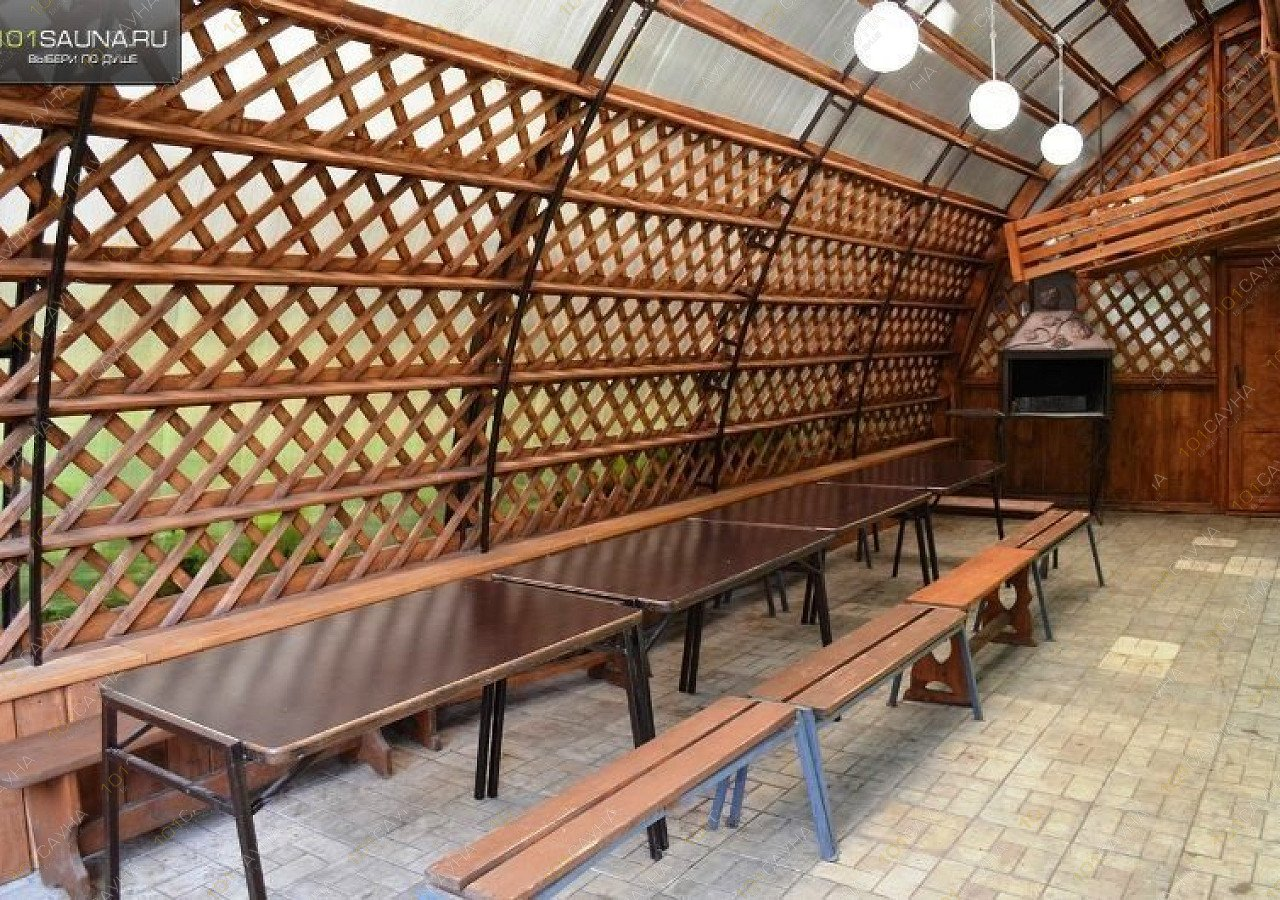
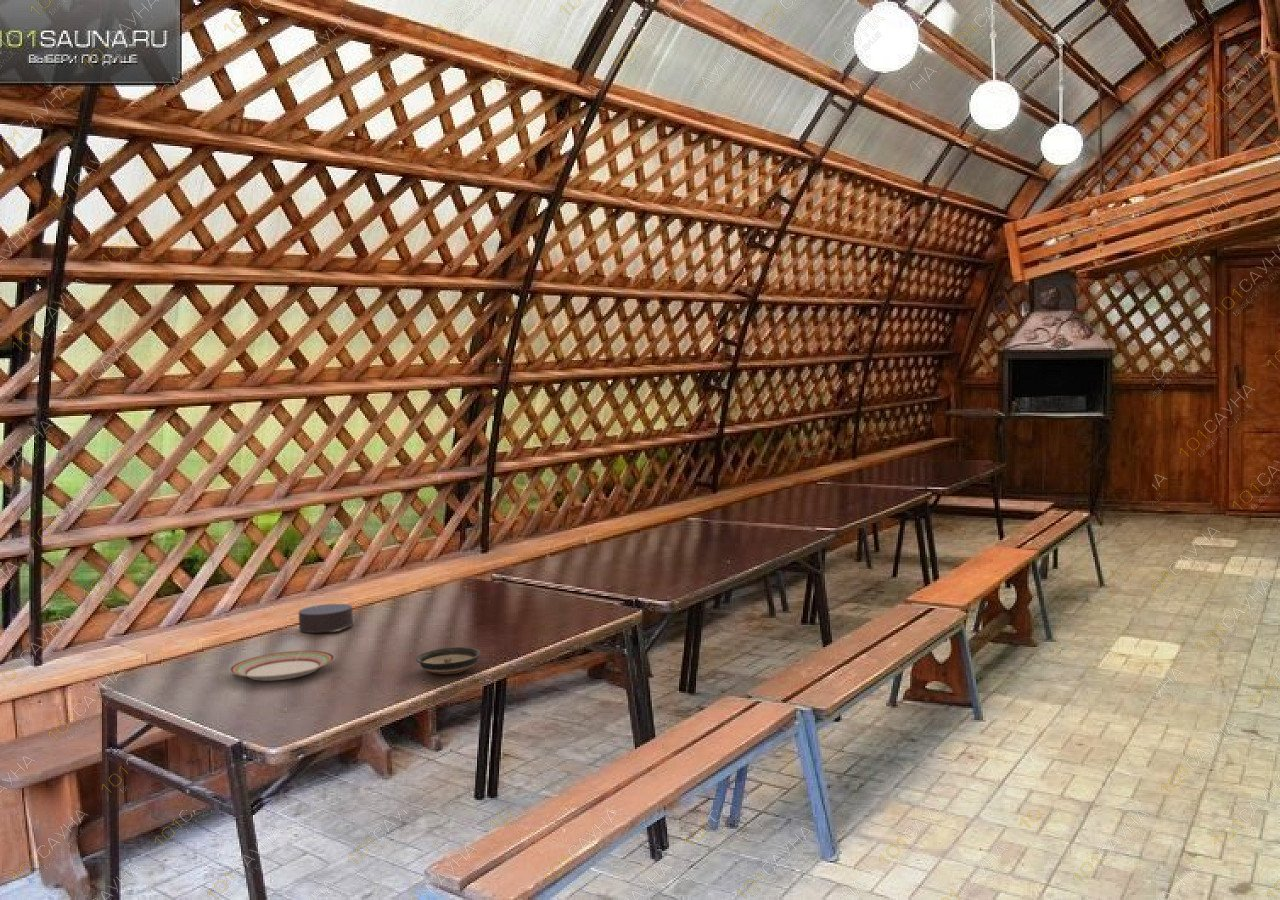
+ candle [297,603,354,634]
+ plate [229,650,335,682]
+ saucer [415,646,482,675]
